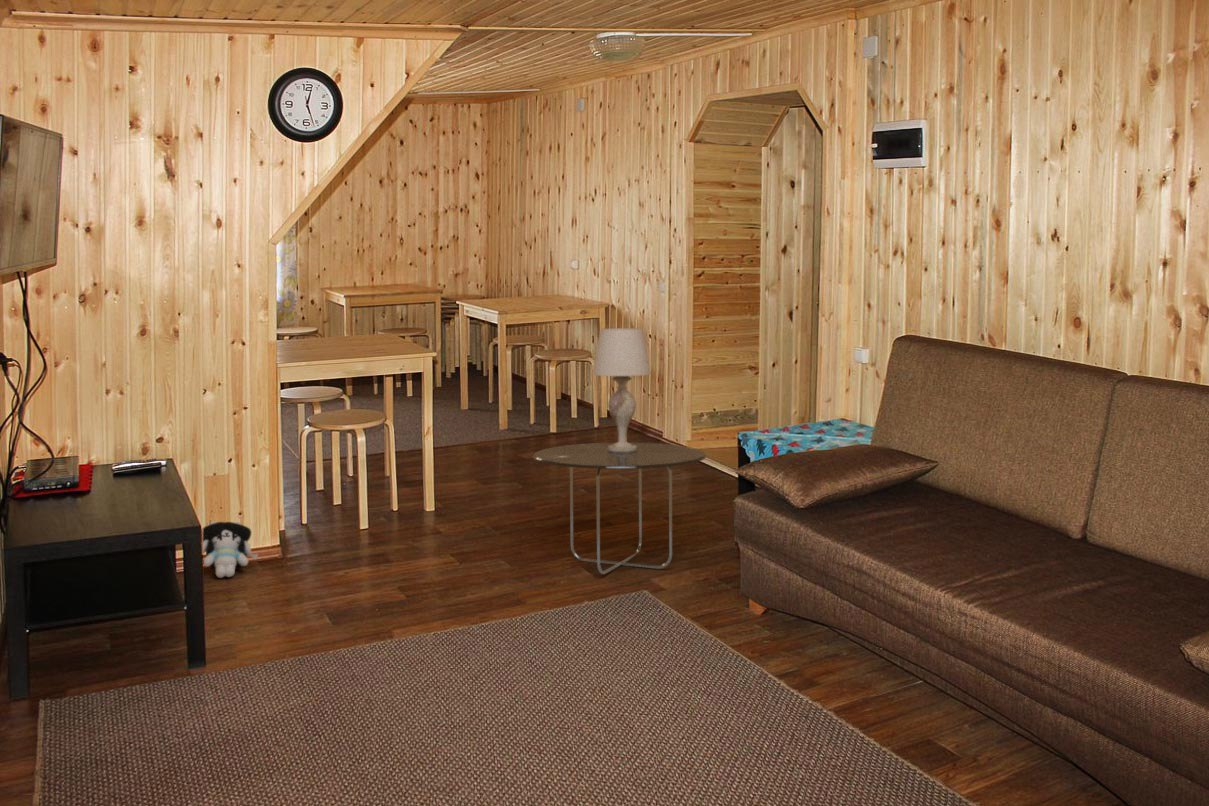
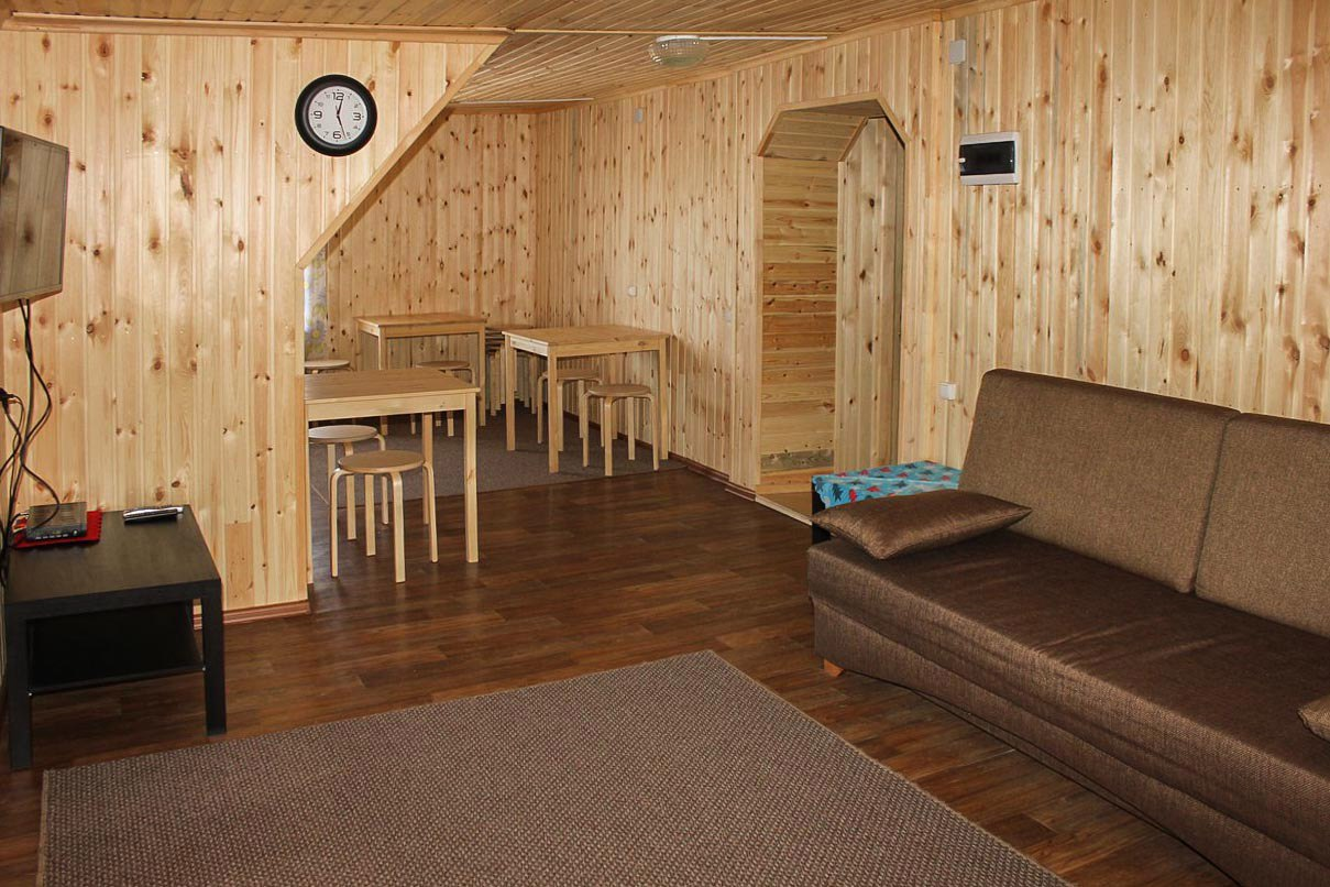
- table lamp [592,327,652,452]
- plush toy [202,520,259,579]
- side table [532,442,707,575]
